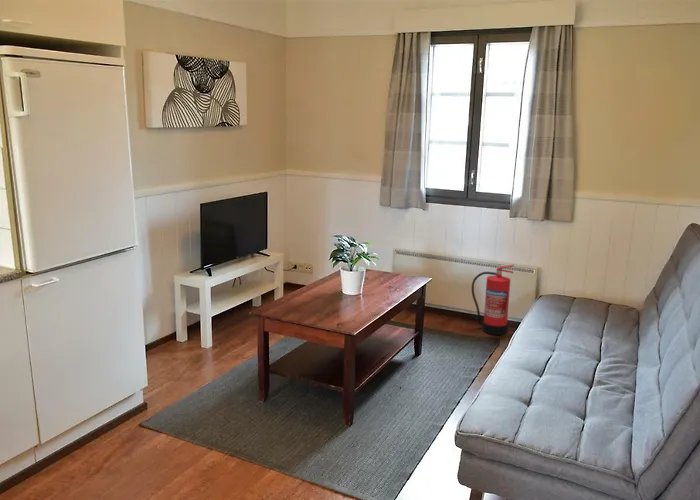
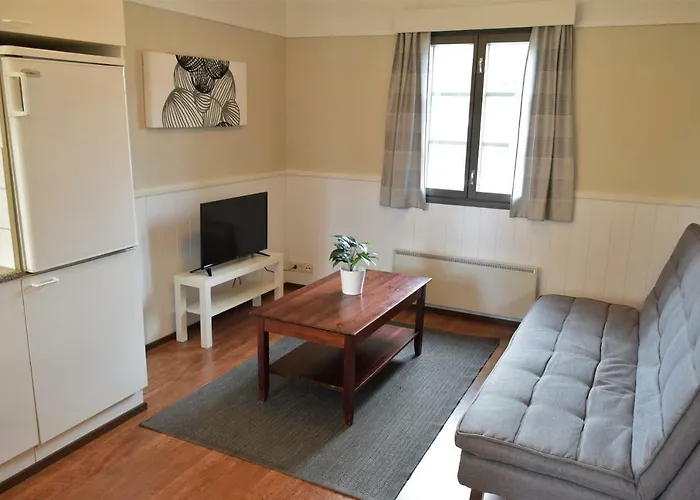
- fire extinguisher [471,264,515,336]
